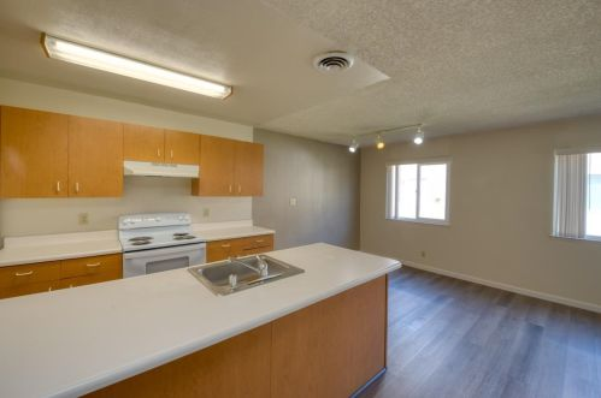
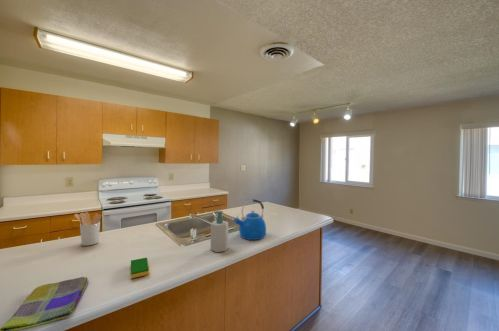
+ dish sponge [130,257,150,279]
+ dish towel [0,276,90,331]
+ soap bottle [210,210,229,253]
+ kettle [232,198,267,241]
+ utensil holder [73,211,102,247]
